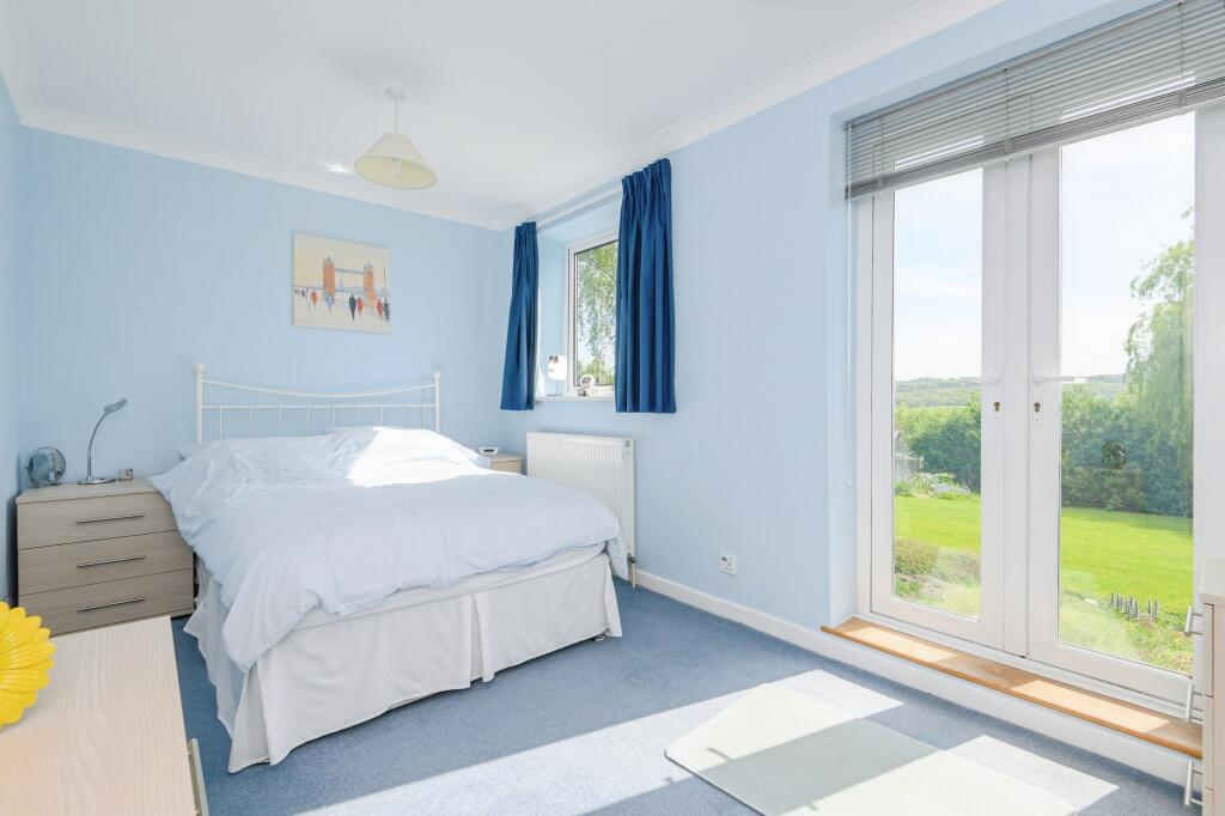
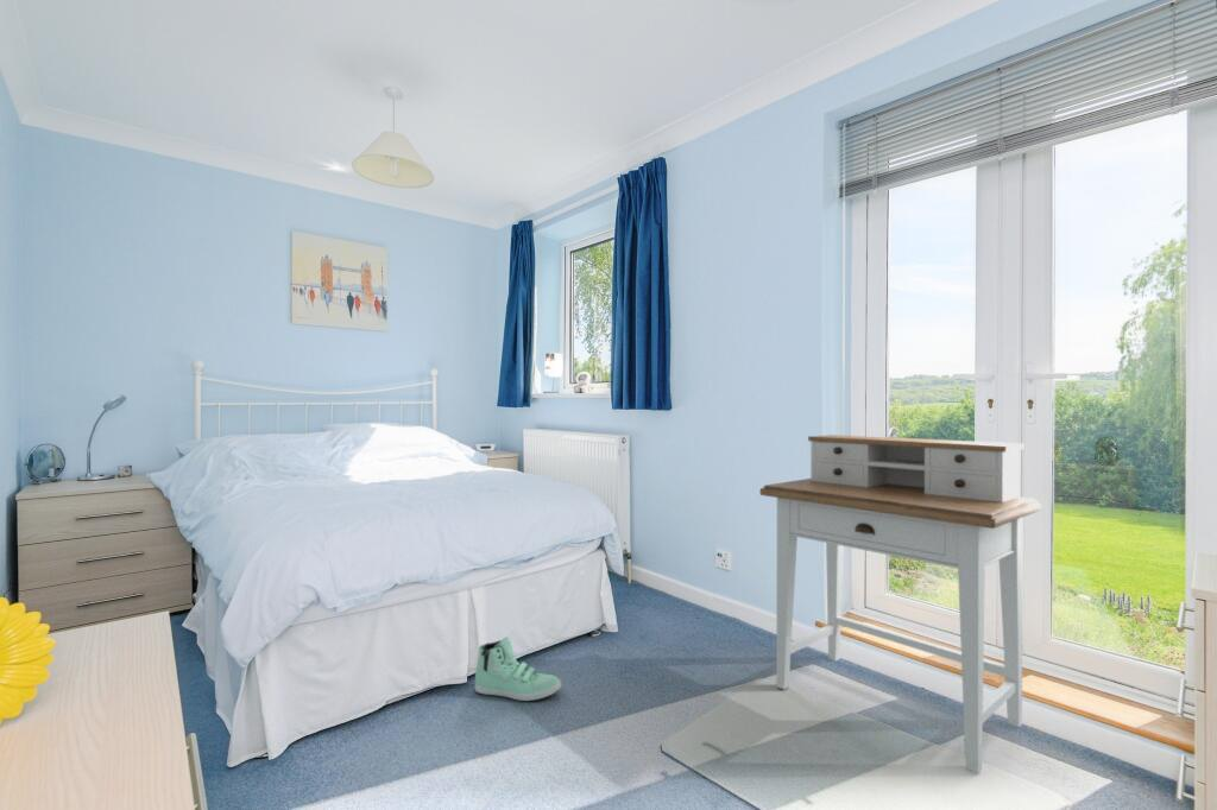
+ sneaker [474,635,562,702]
+ desk [758,434,1042,774]
